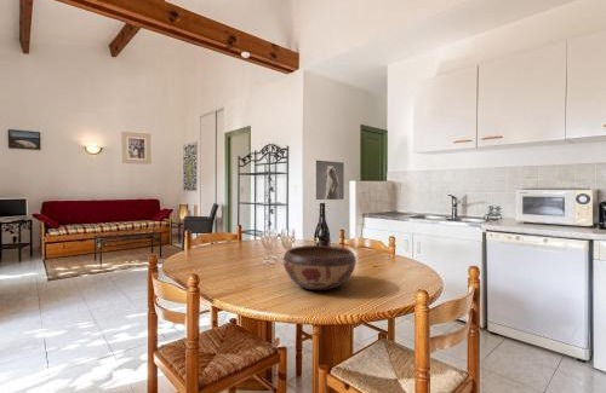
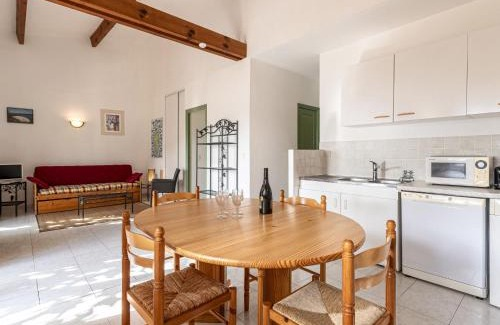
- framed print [313,158,345,201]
- decorative bowl [282,244,358,291]
